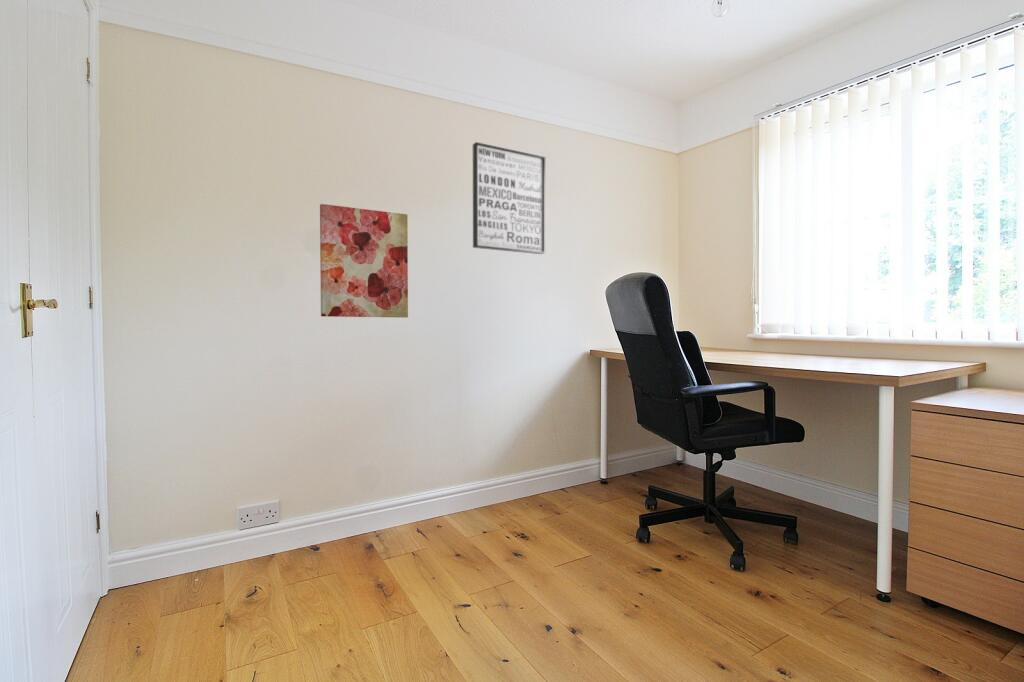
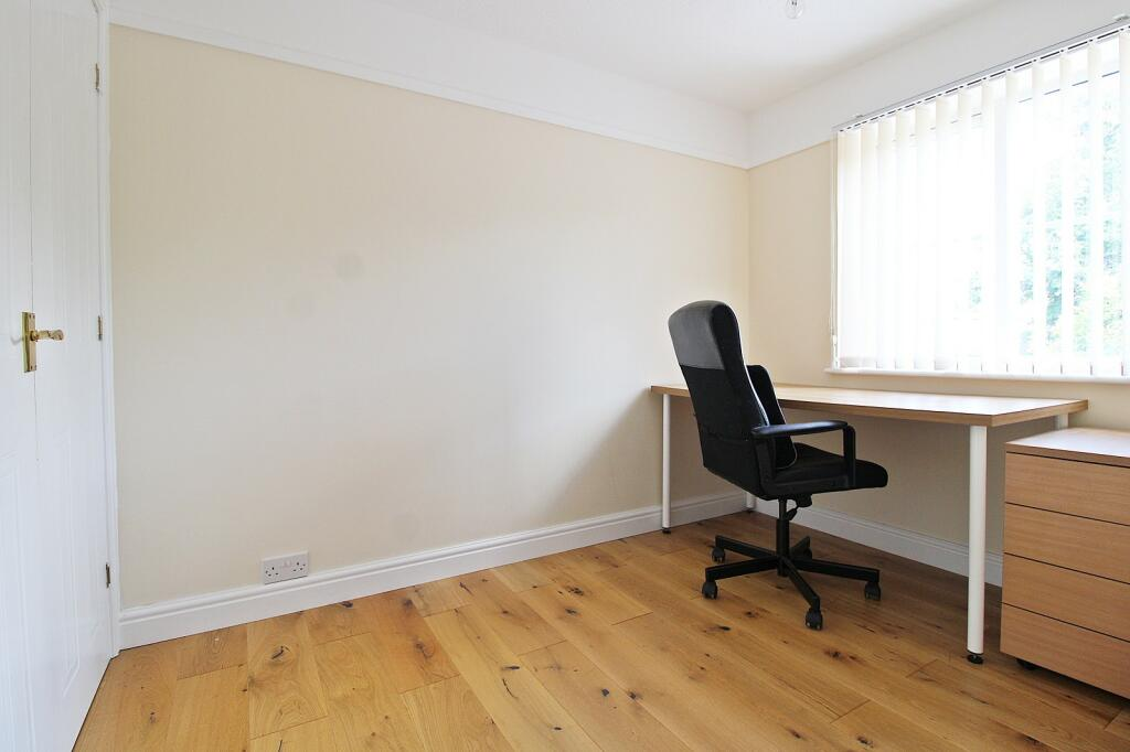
- wall art [319,203,409,319]
- wall art [472,141,546,255]
